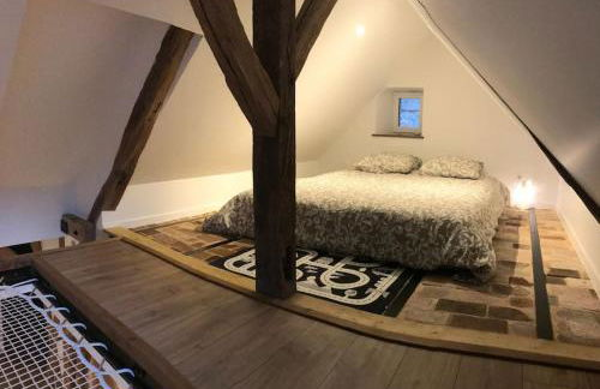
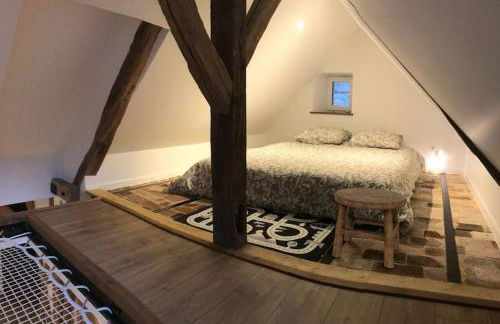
+ stool [331,187,408,269]
